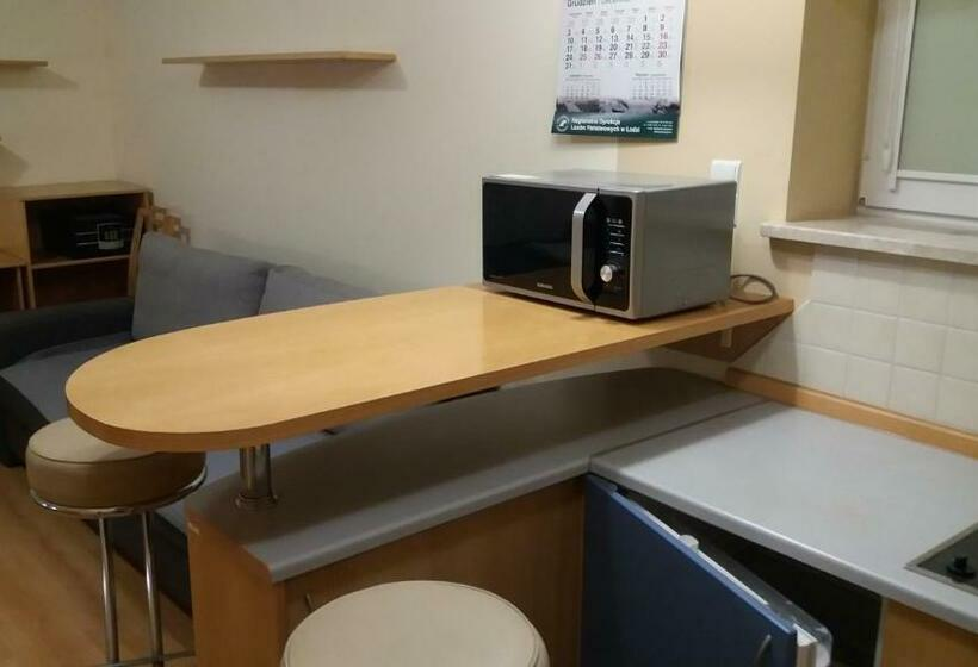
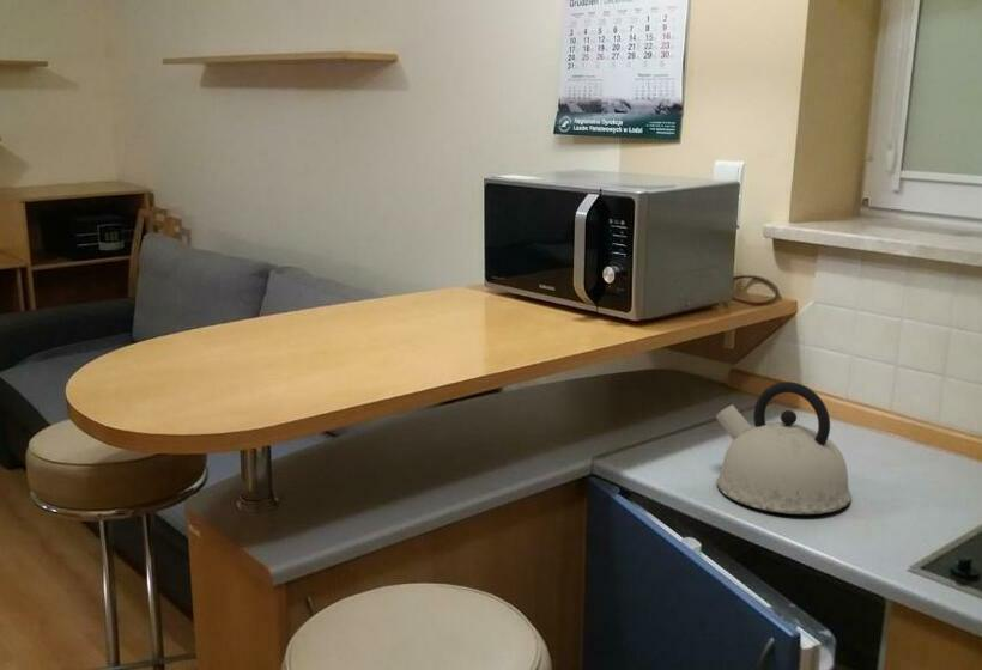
+ kettle [715,380,853,516]
